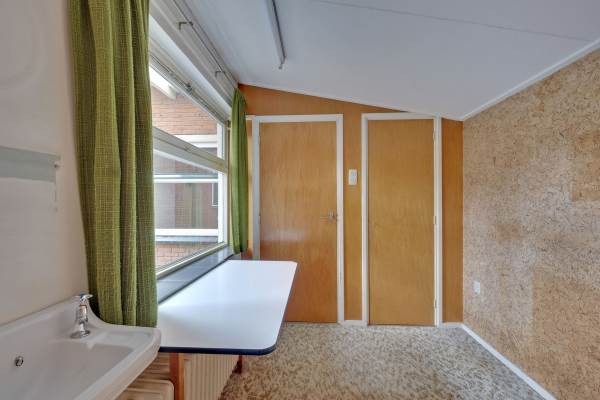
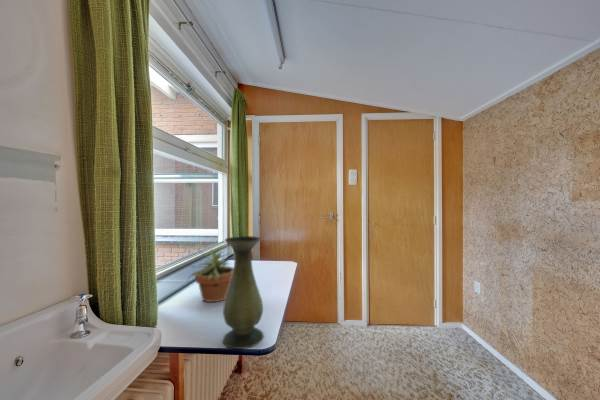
+ potted plant [182,247,234,303]
+ vase [222,235,265,350]
